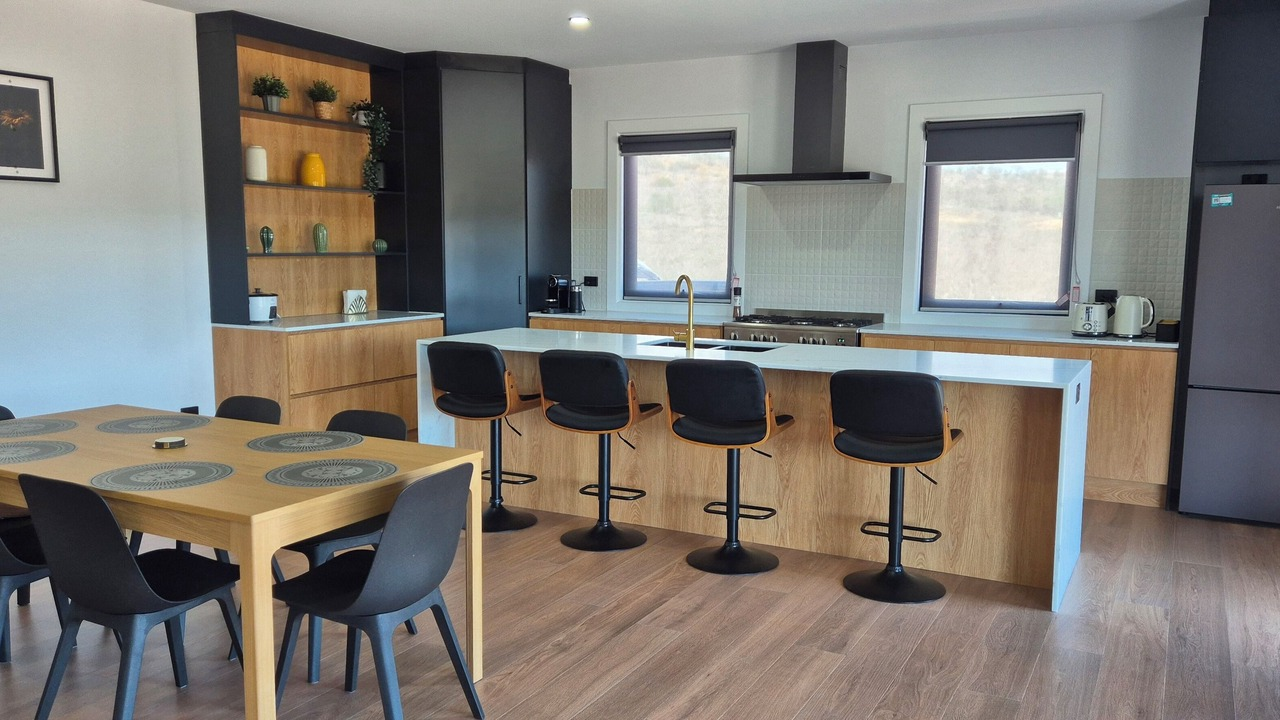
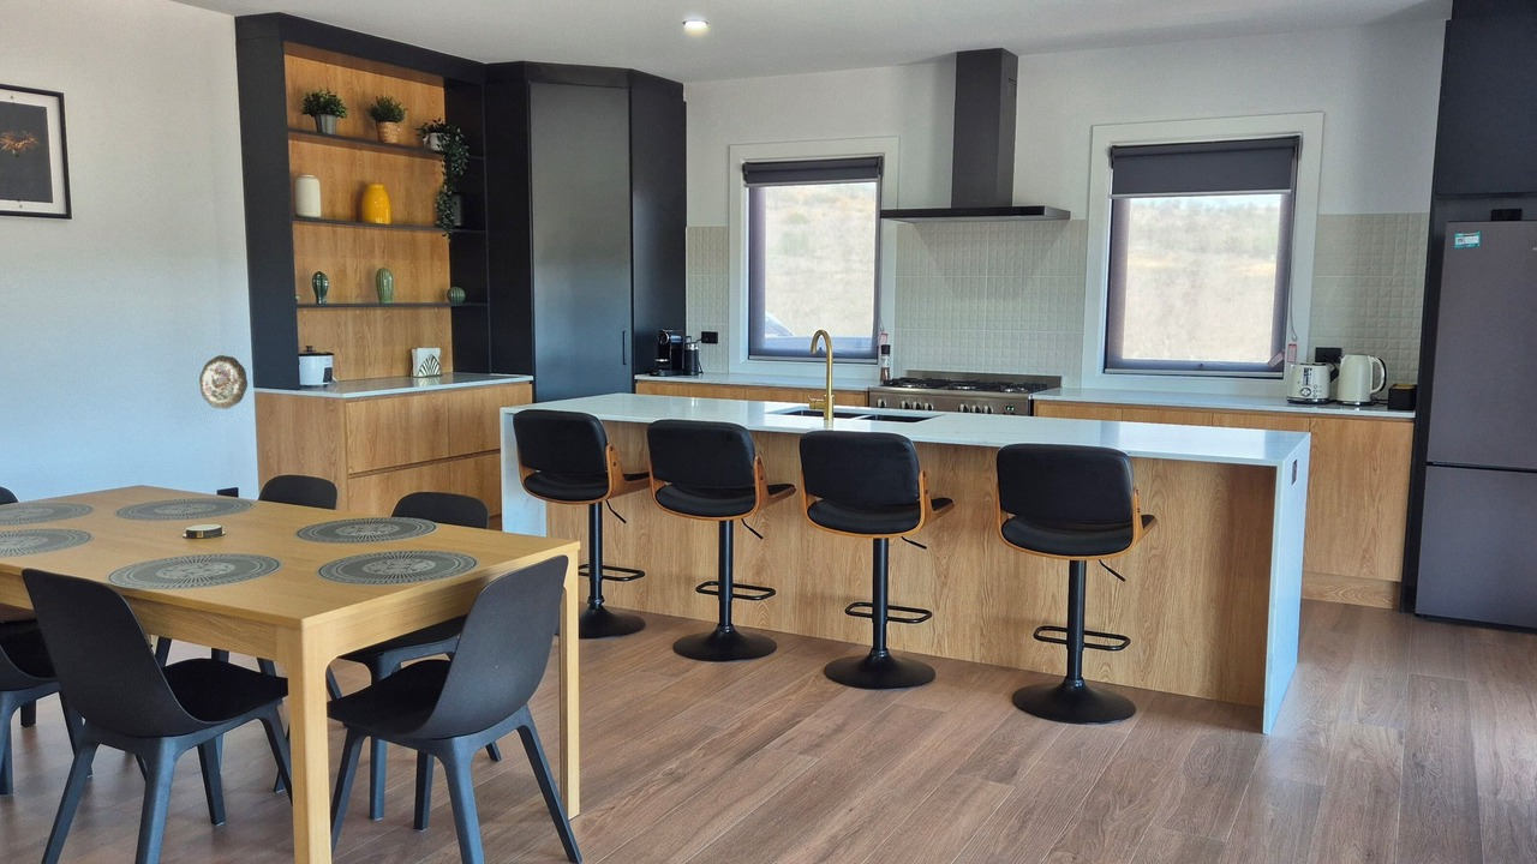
+ decorative plate [198,354,249,410]
